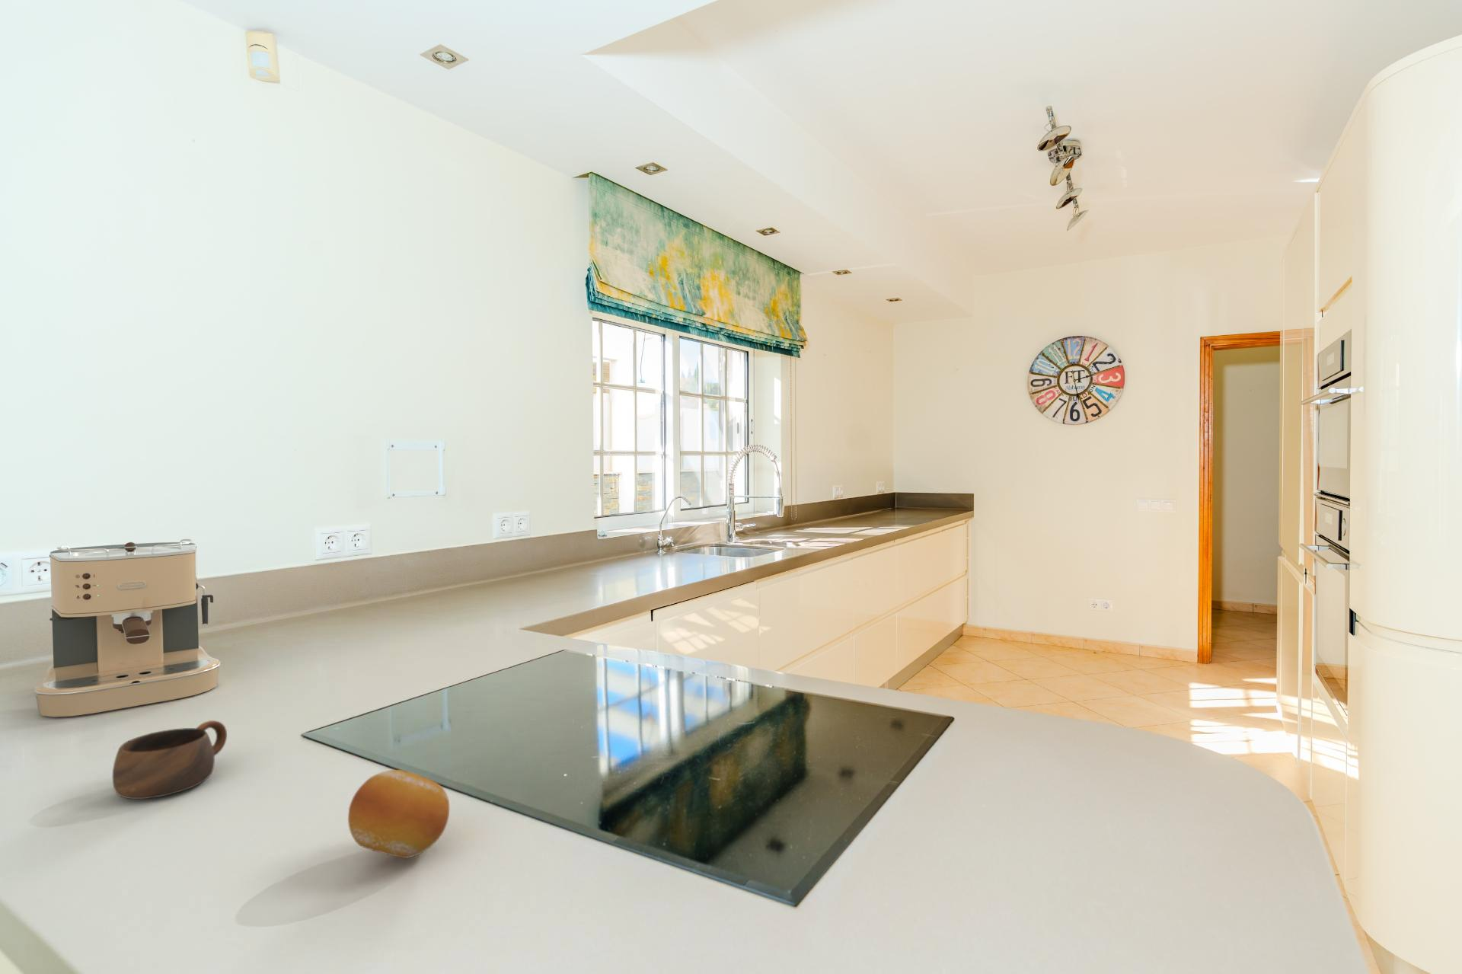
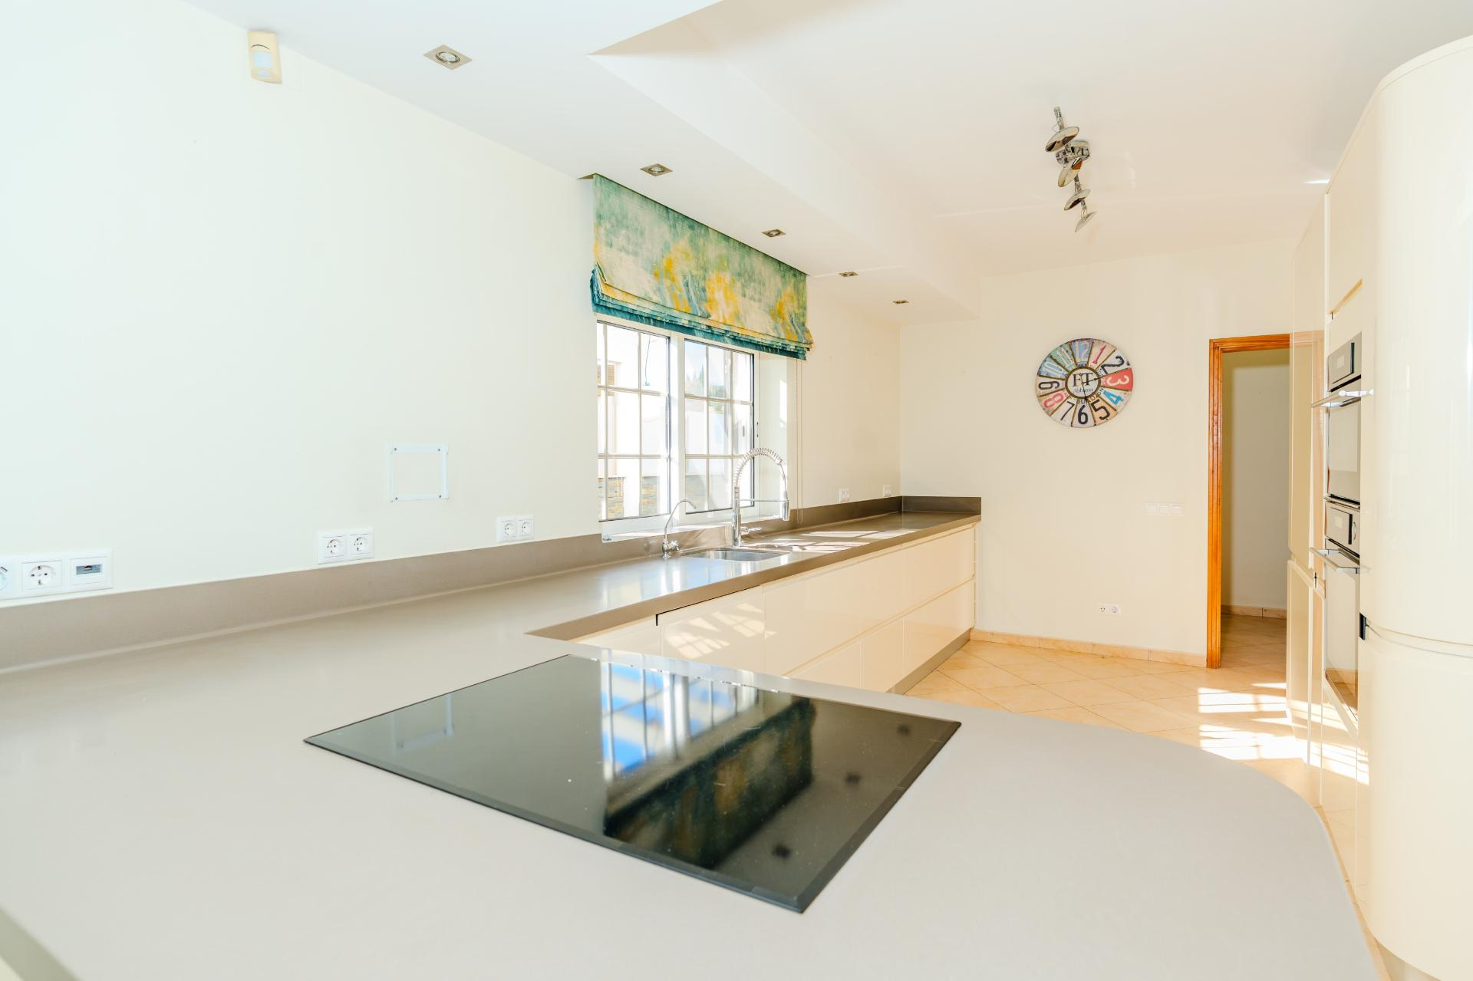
- coffee maker [33,538,222,717]
- cup [112,720,227,800]
- fruit [347,770,450,859]
